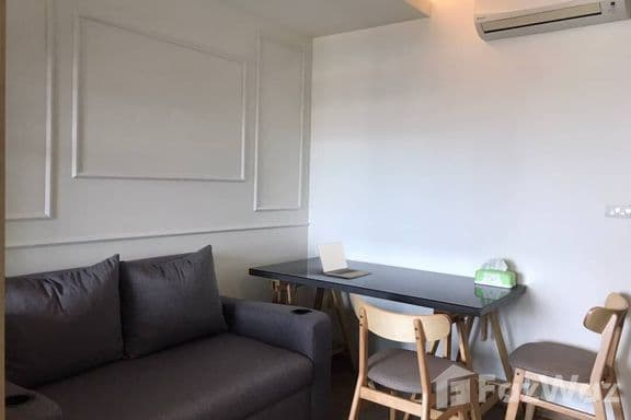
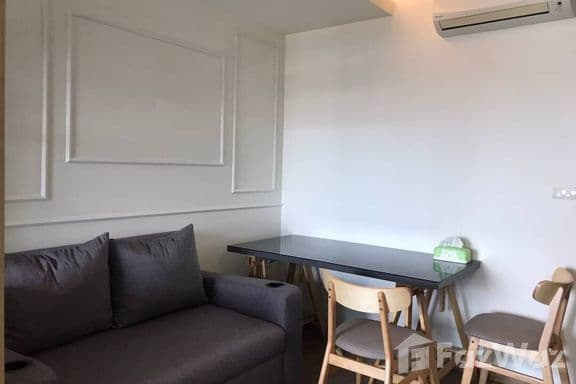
- laptop [316,241,374,279]
